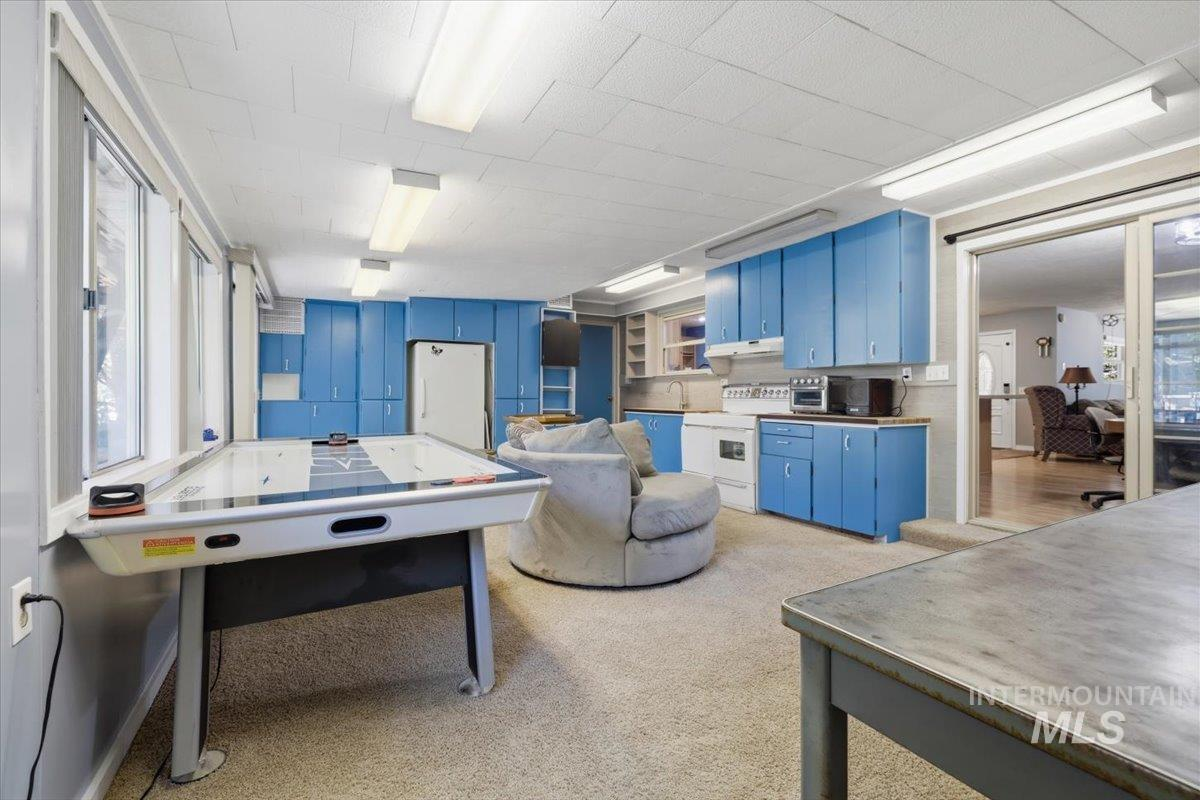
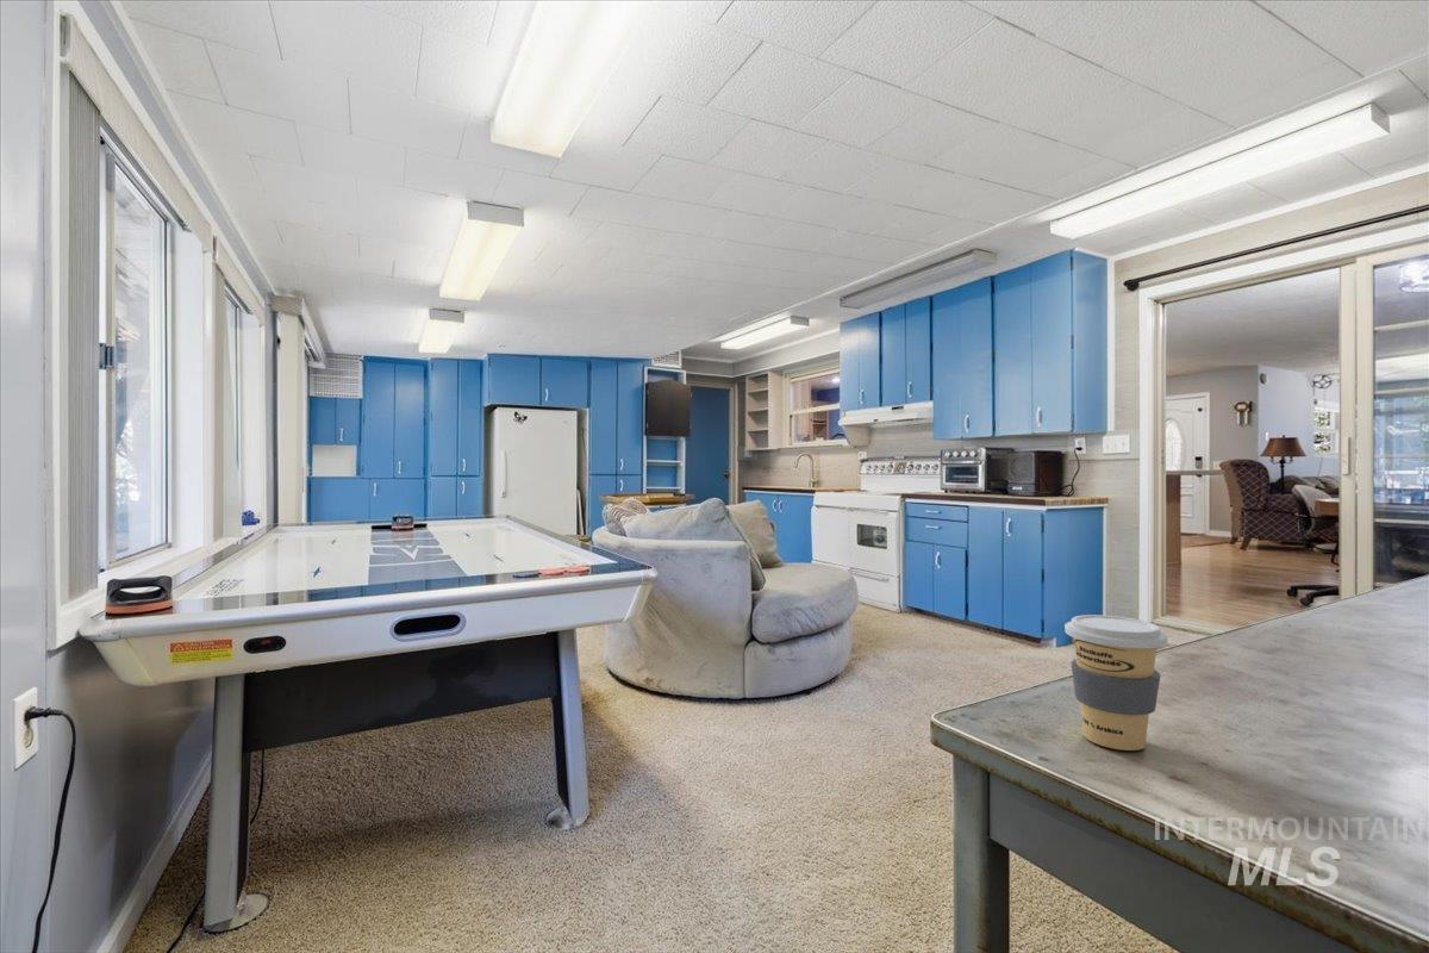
+ coffee cup [1063,613,1168,752]
